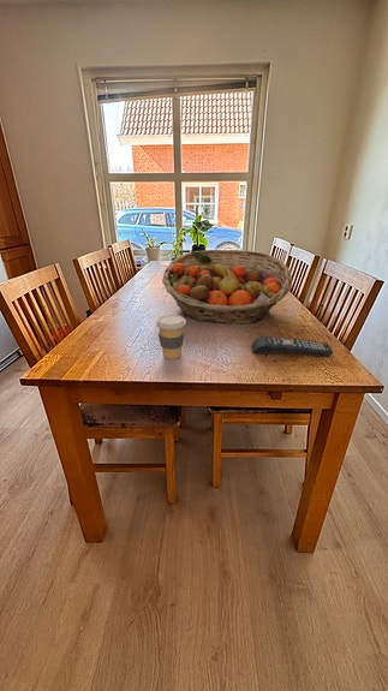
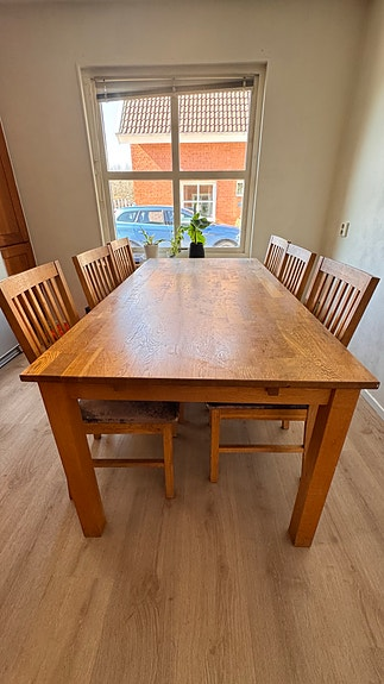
- coffee cup [155,314,187,361]
- fruit basket [161,249,293,324]
- remote control [250,335,334,358]
